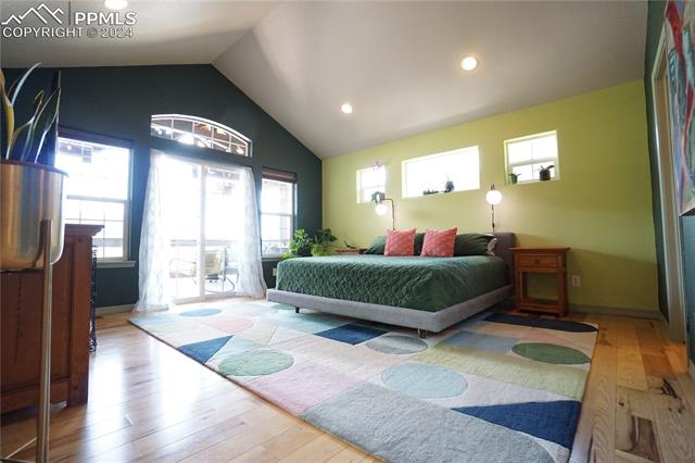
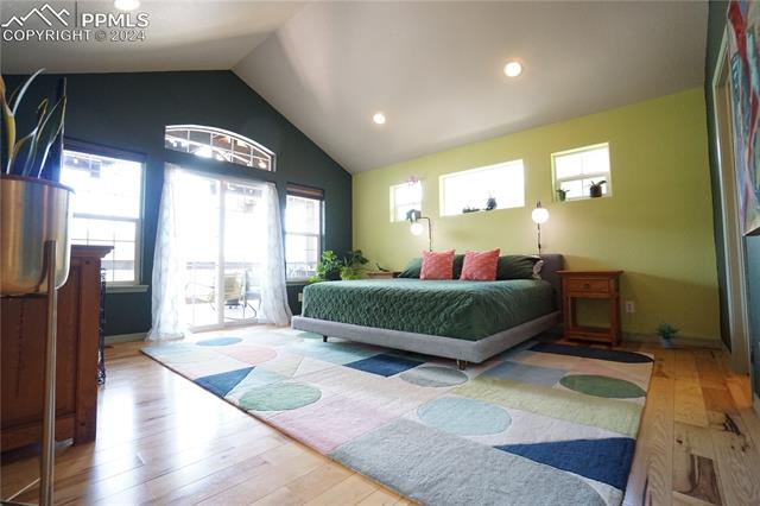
+ potted plant [644,311,691,349]
